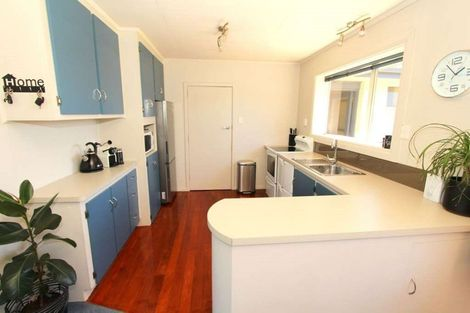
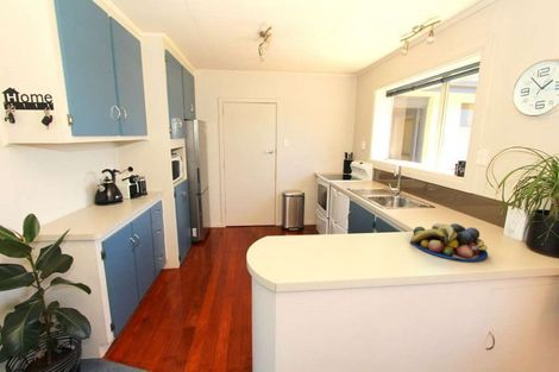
+ fruit bowl [409,222,489,263]
